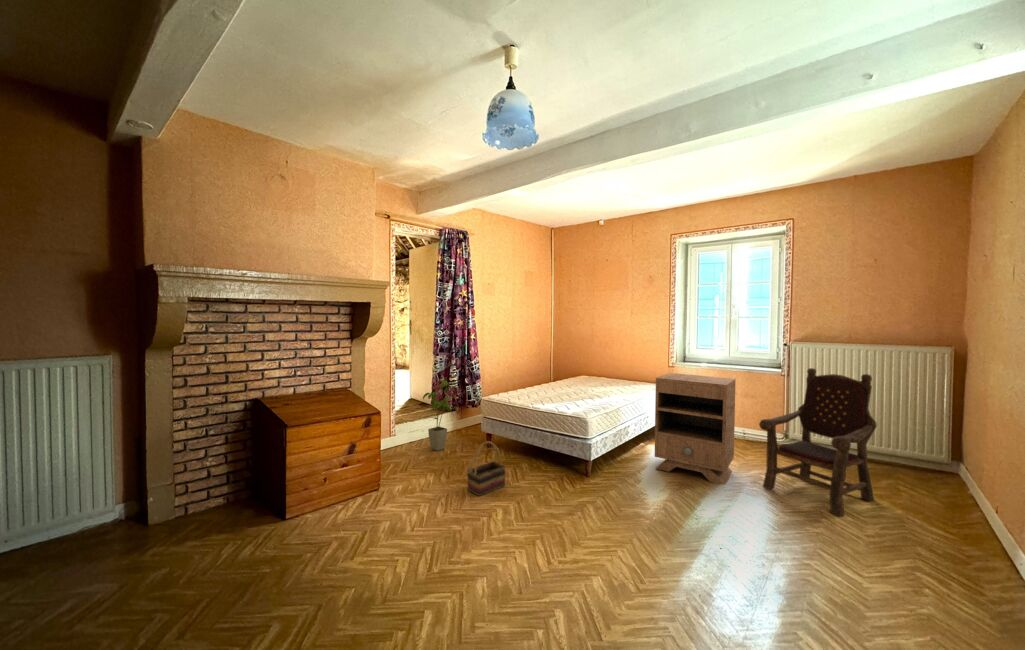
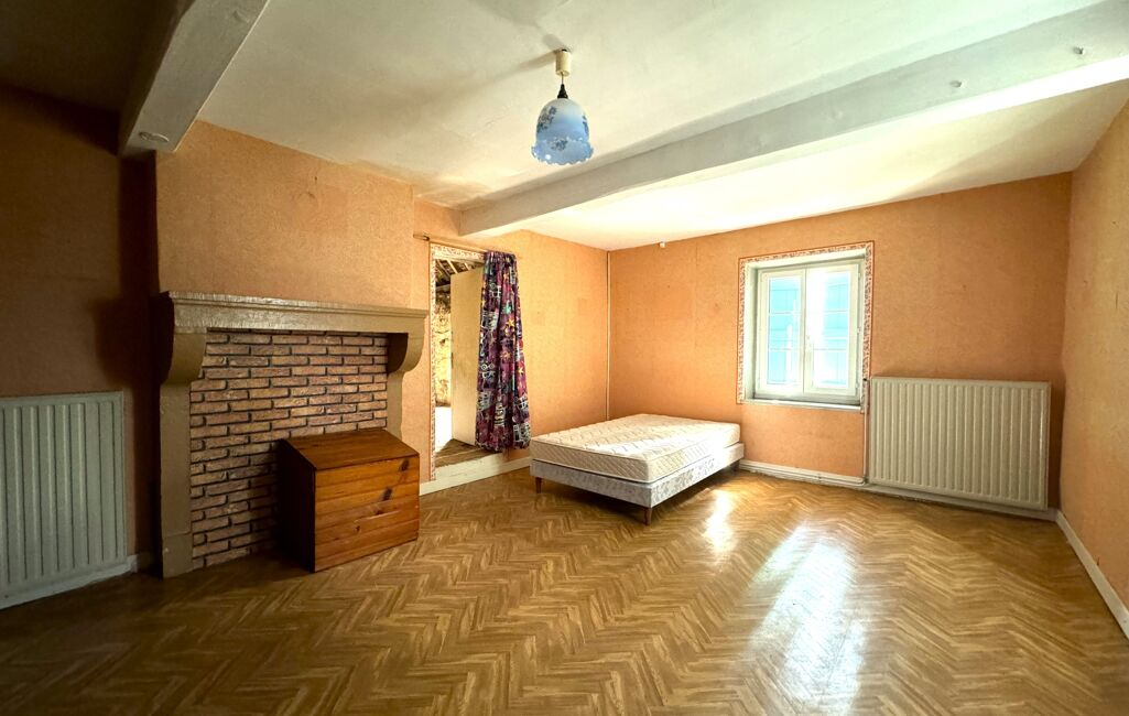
- nightstand [654,372,736,486]
- armchair [758,367,878,518]
- house plant [422,379,461,452]
- basket [466,440,507,497]
